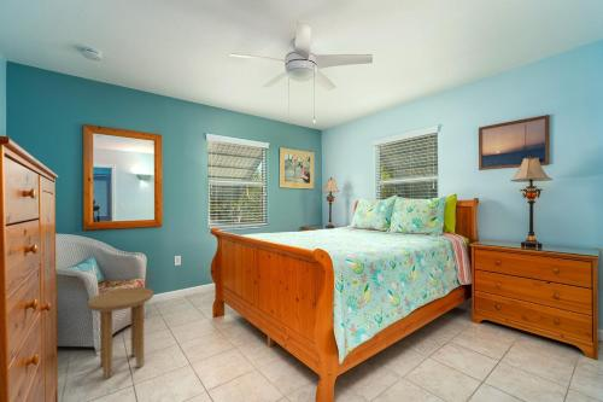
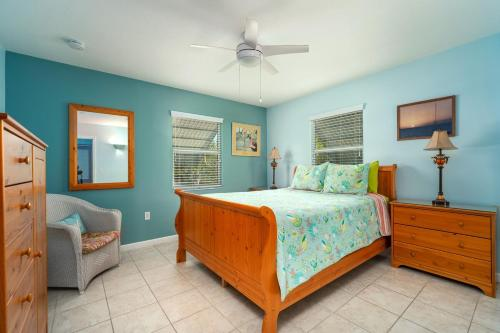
- side table [86,286,154,380]
